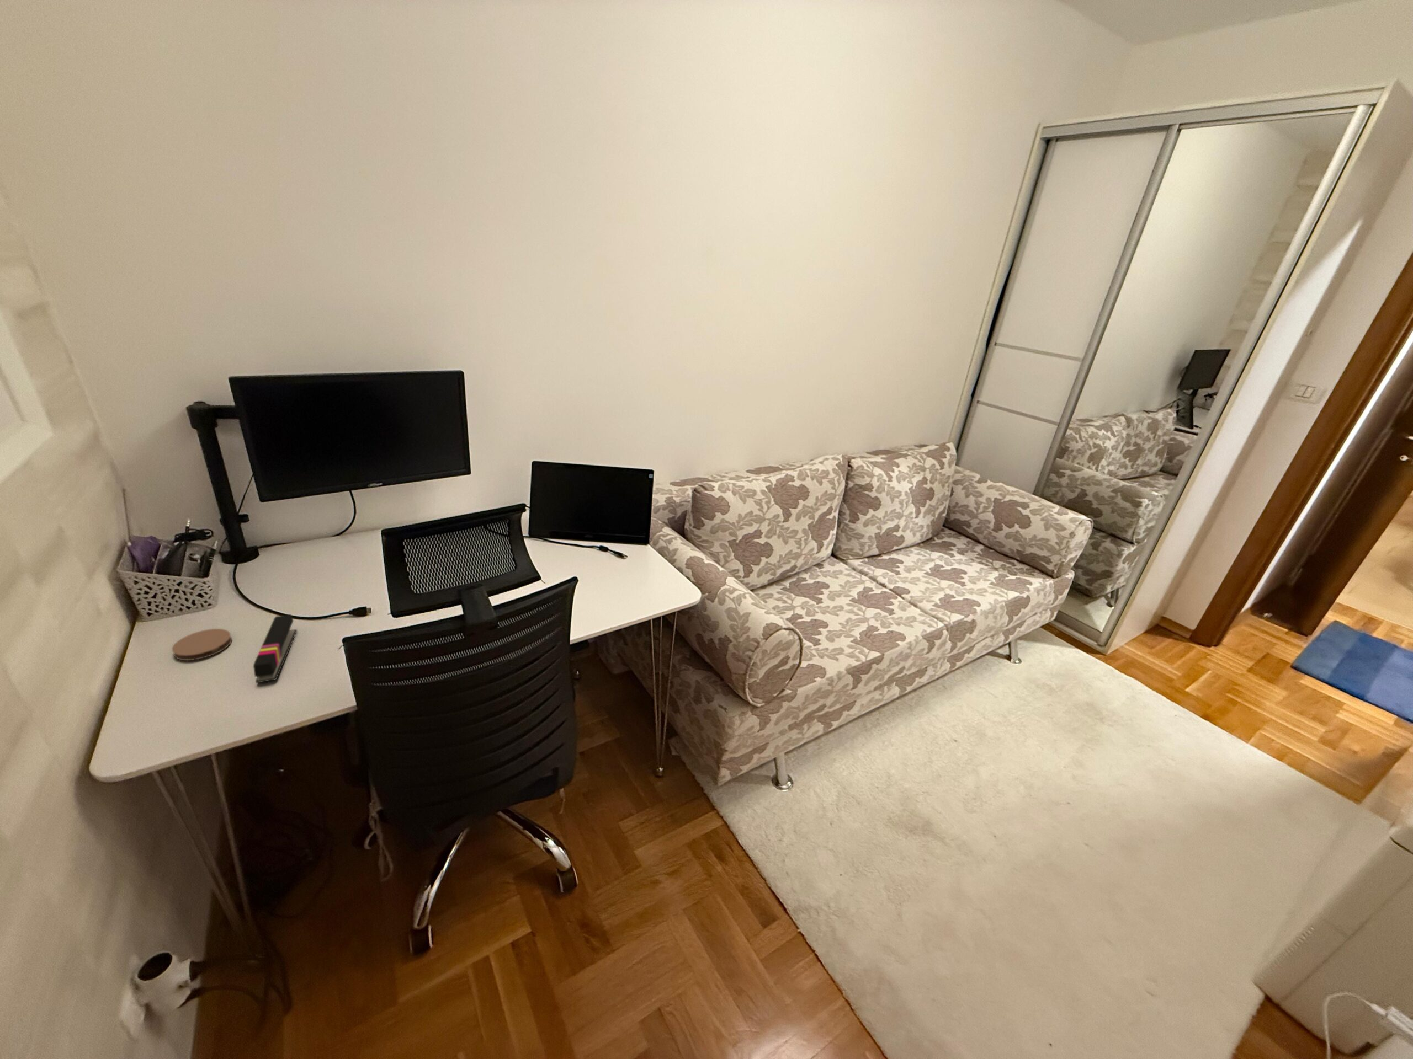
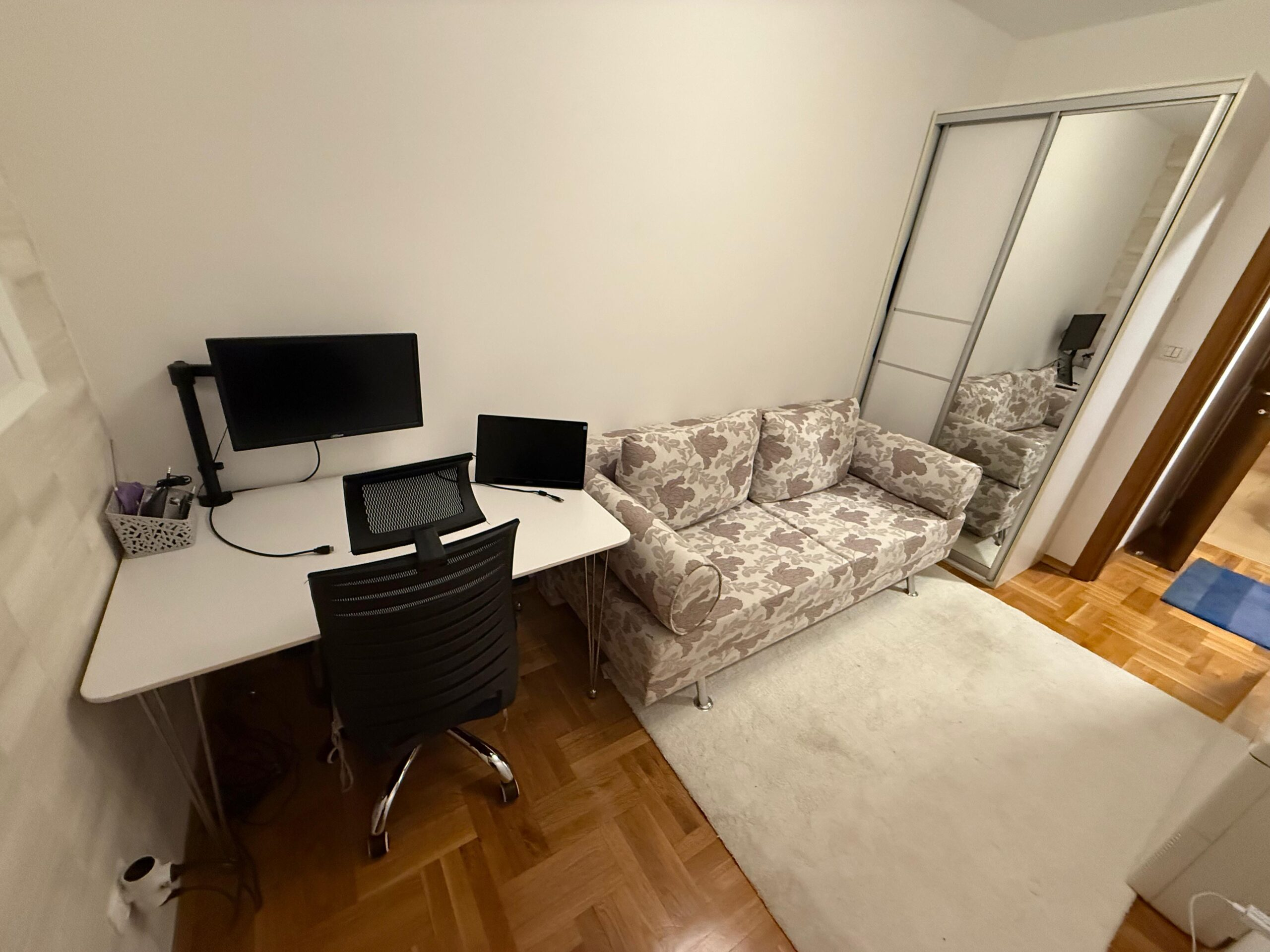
- coaster [171,629,233,661]
- stapler [253,614,297,683]
